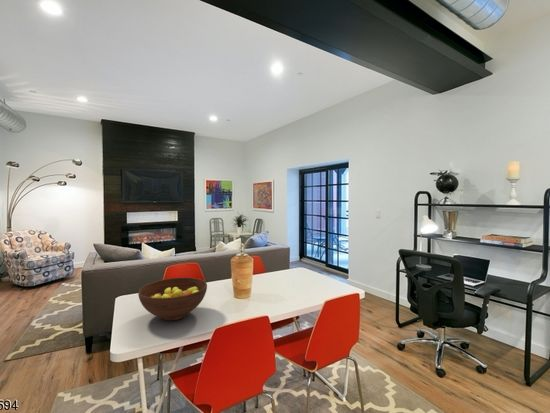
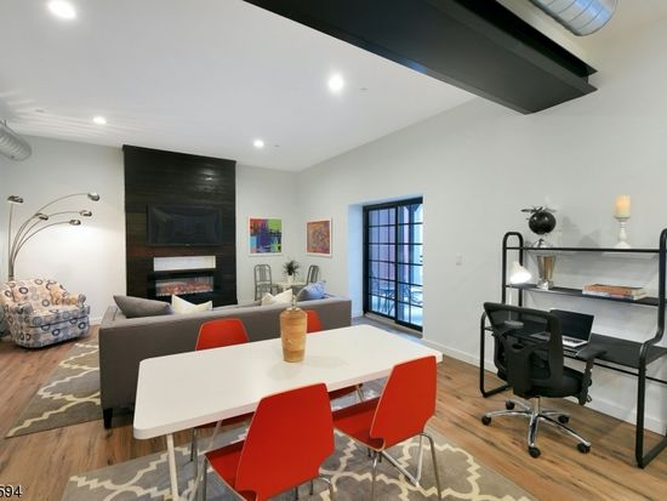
- fruit bowl [137,276,208,322]
